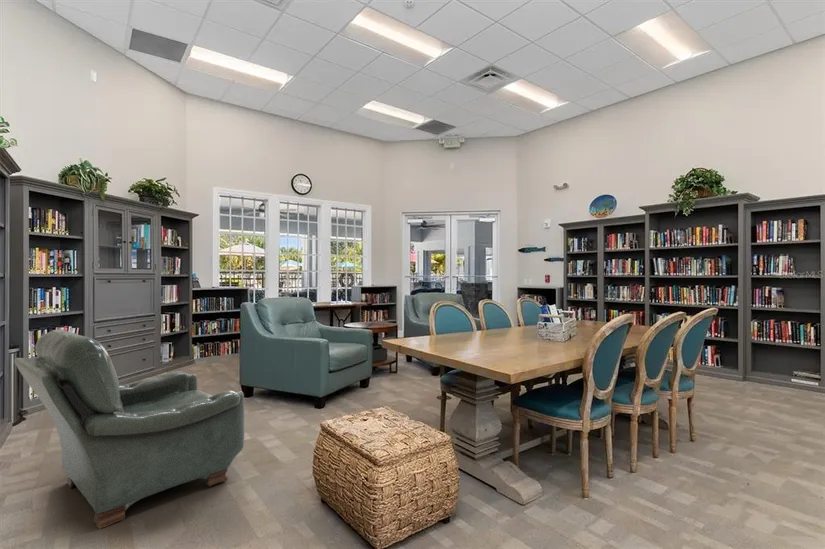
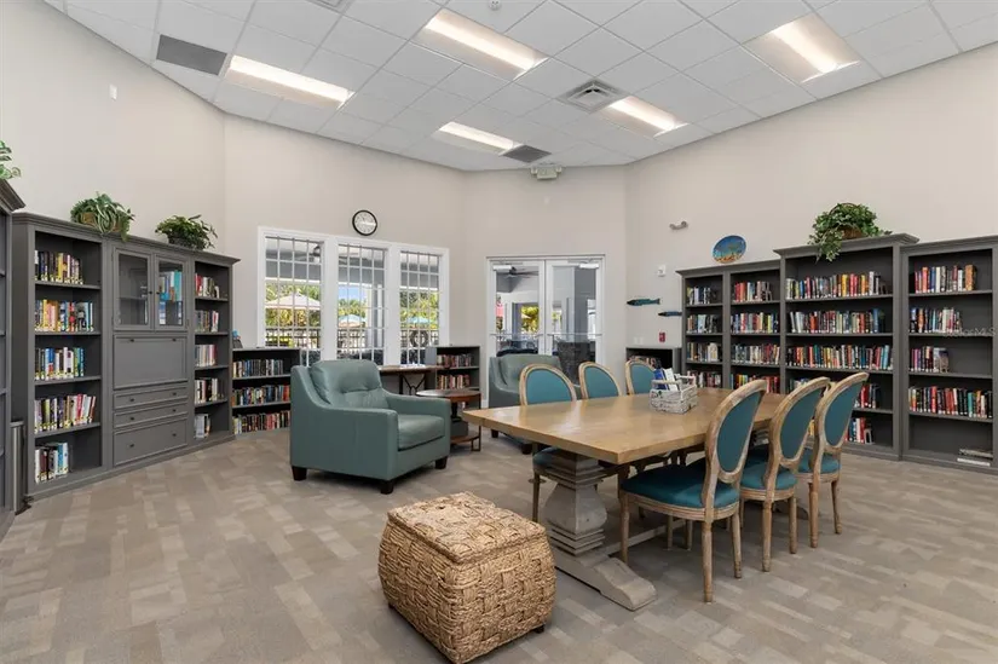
- armchair [13,329,246,530]
